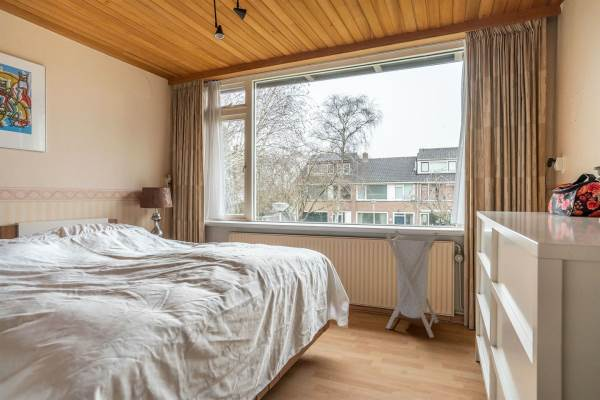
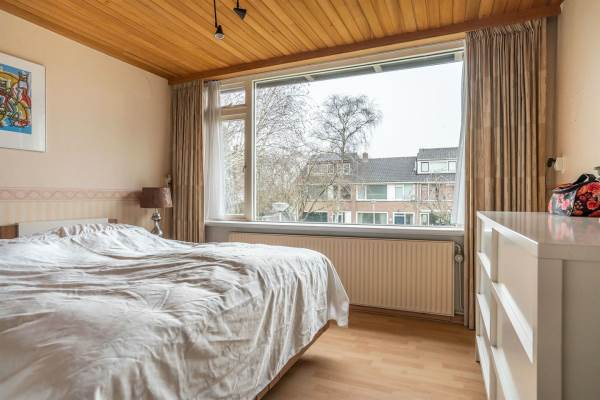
- laundry hamper [385,229,439,339]
